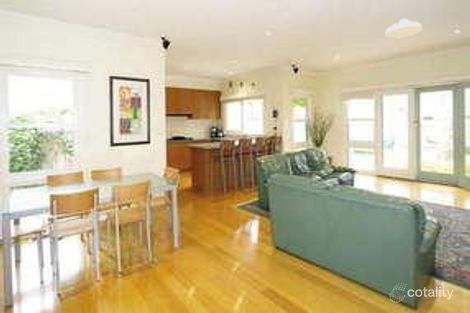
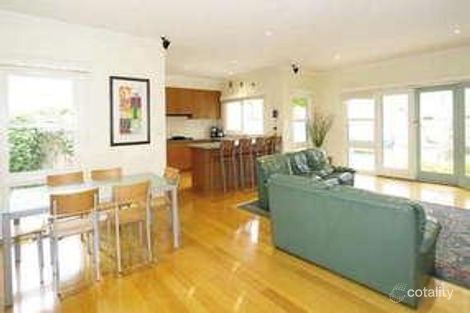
- ceiling light [384,18,423,39]
